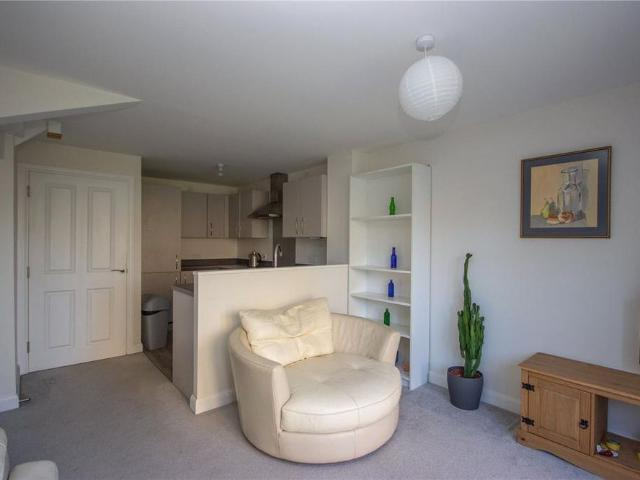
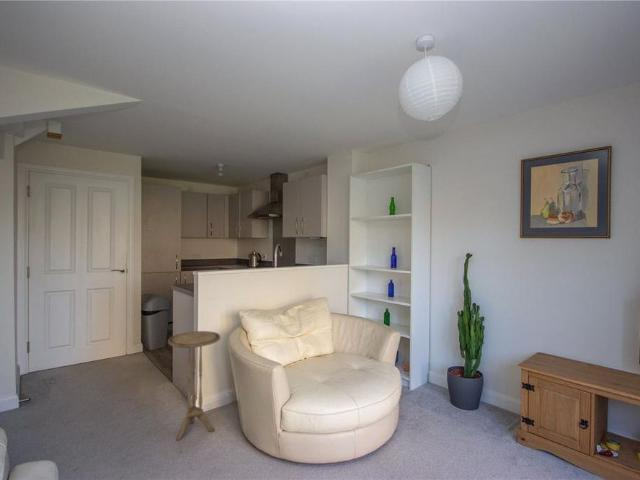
+ side table [167,330,221,442]
